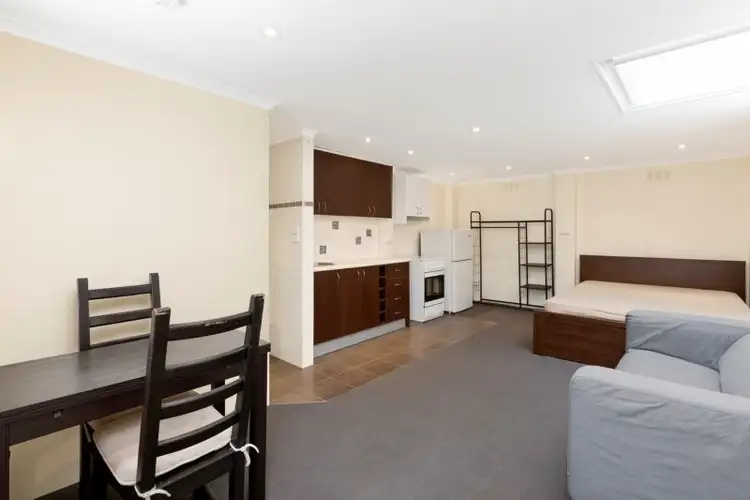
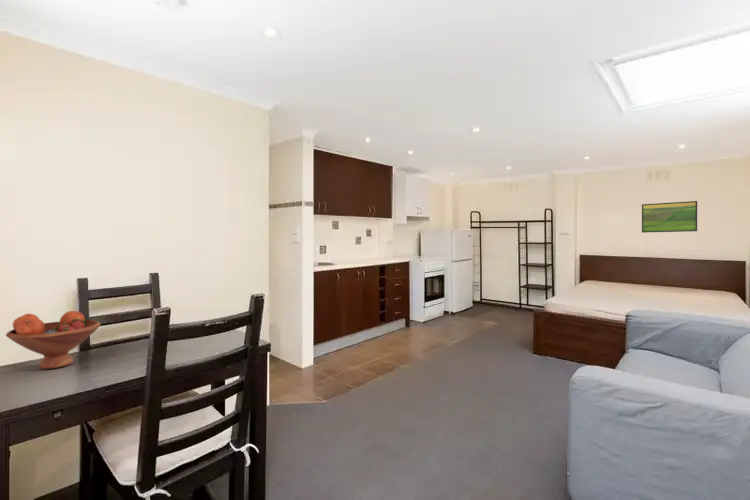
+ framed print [641,200,698,233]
+ fruit bowl [5,310,101,370]
